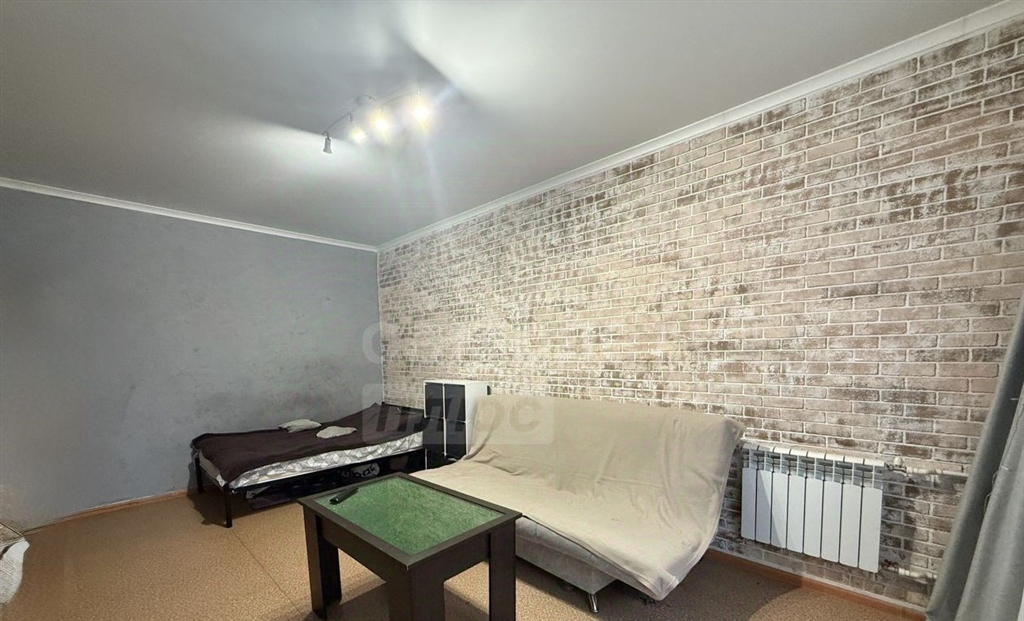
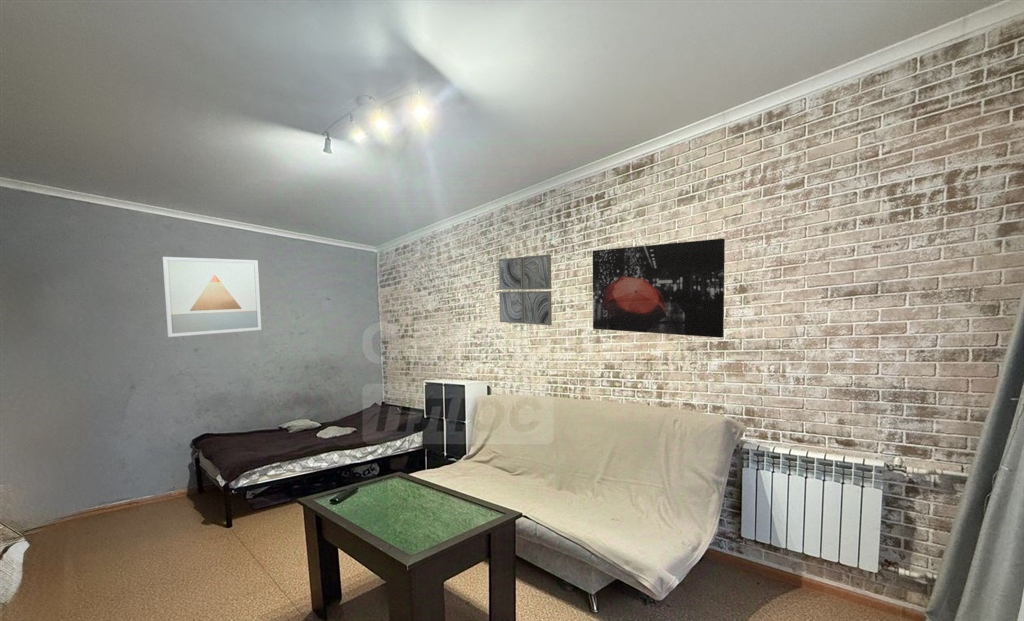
+ wall art [592,238,726,339]
+ wall art [498,254,553,326]
+ wall art [161,256,262,338]
